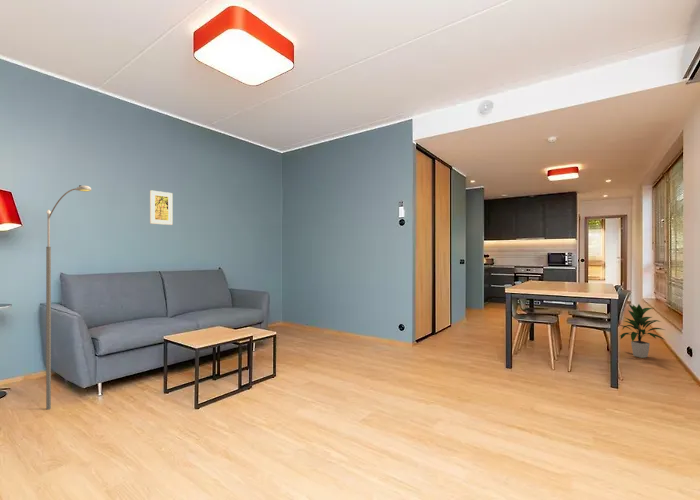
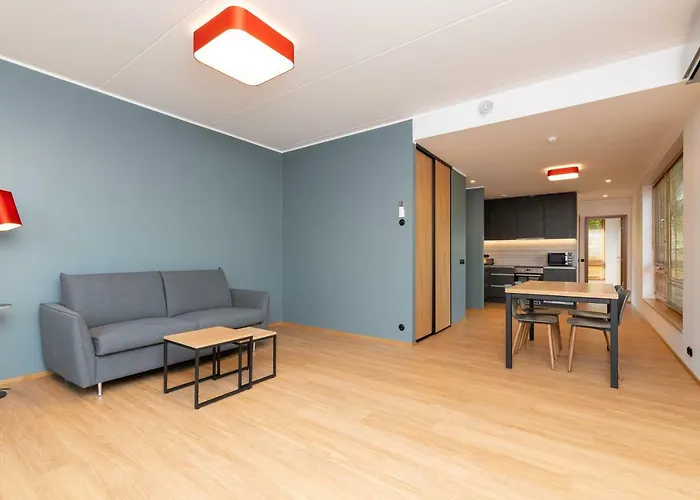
- indoor plant [619,303,666,359]
- street lamp [45,184,92,411]
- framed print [149,189,174,226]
